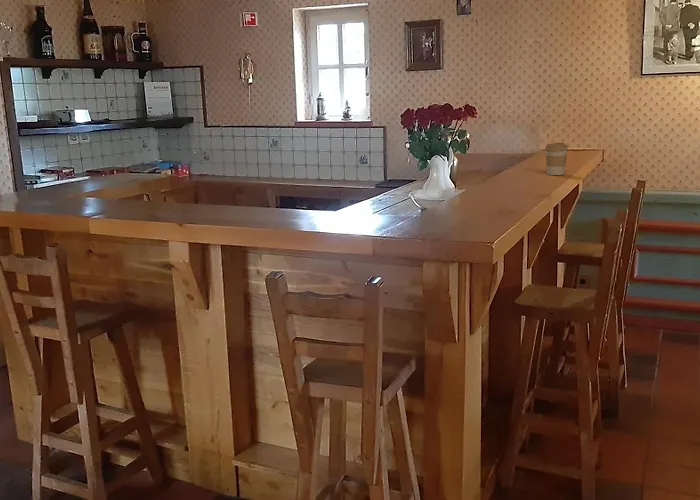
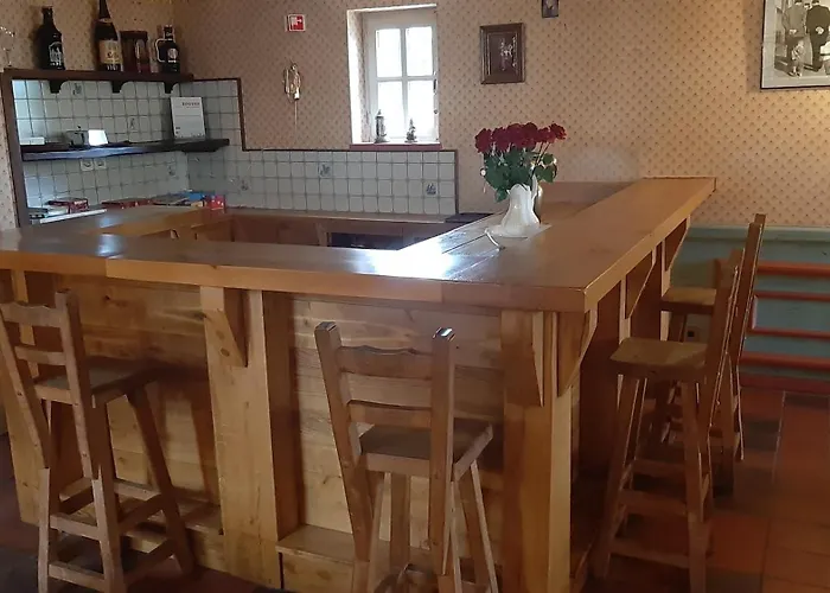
- coffee cup [544,142,569,176]
